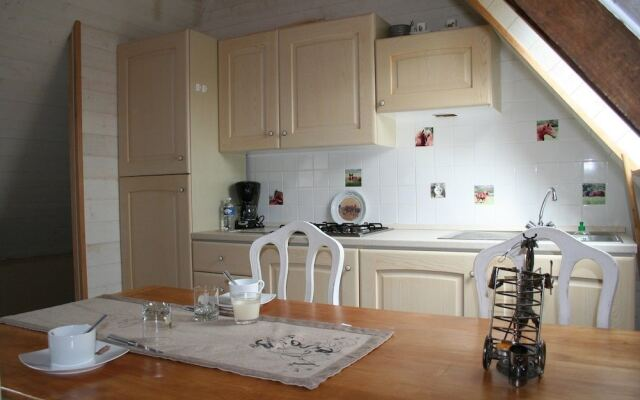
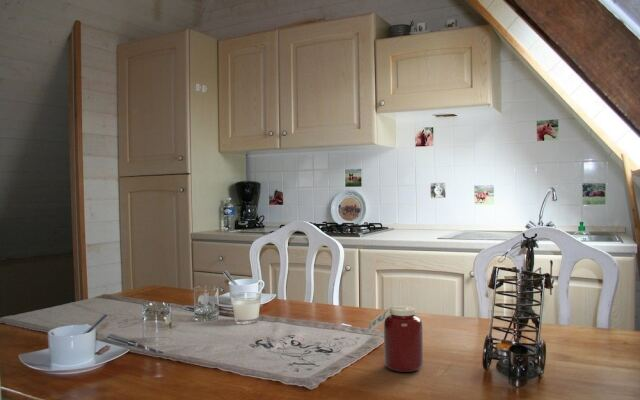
+ jar [365,303,424,373]
